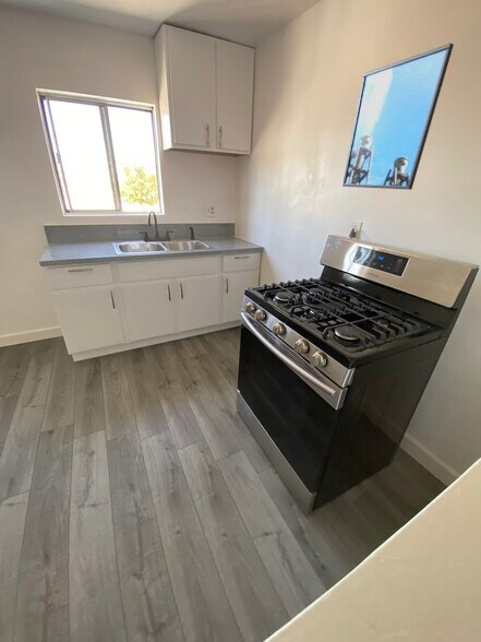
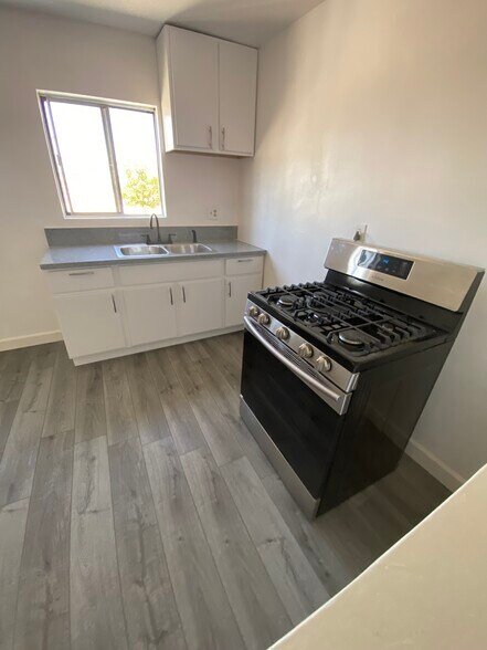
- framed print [341,43,455,191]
